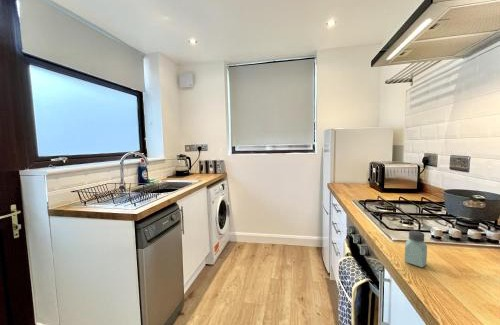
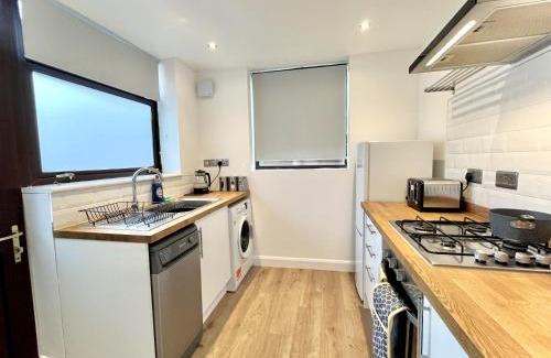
- saltshaker [404,230,428,268]
